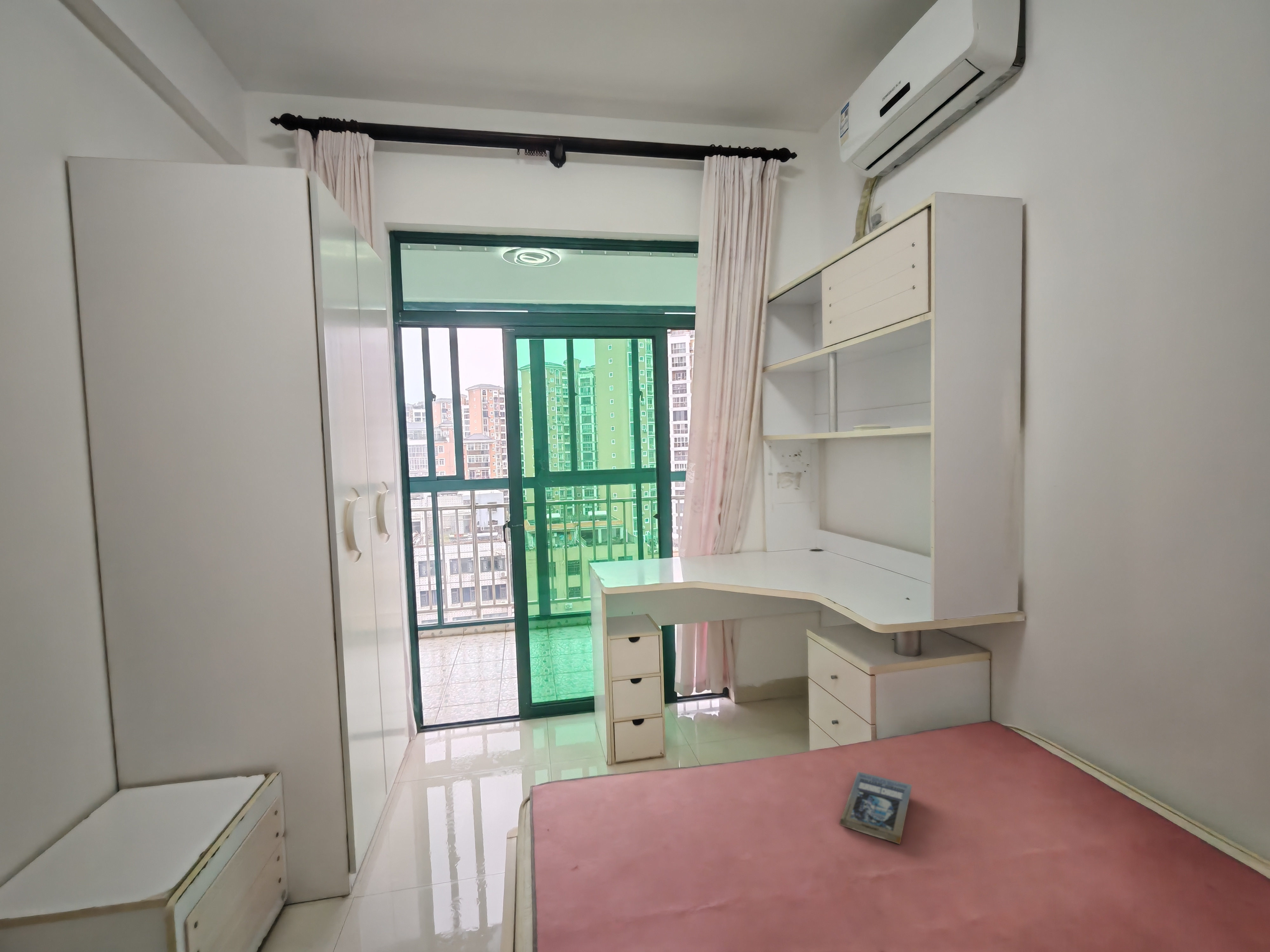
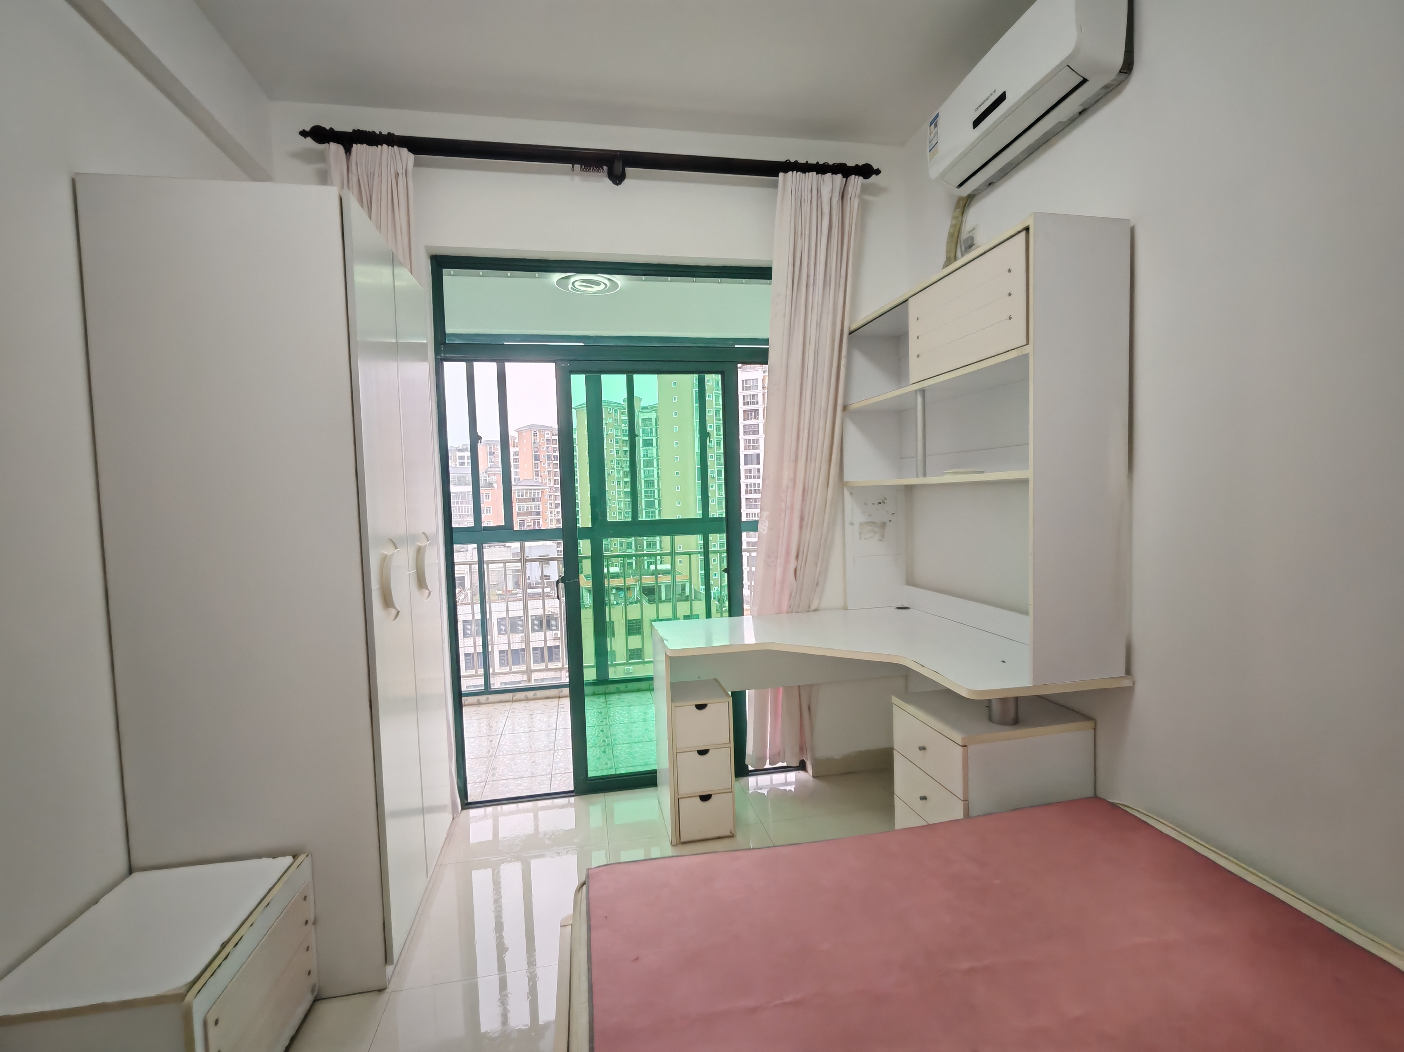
- book [839,771,912,845]
